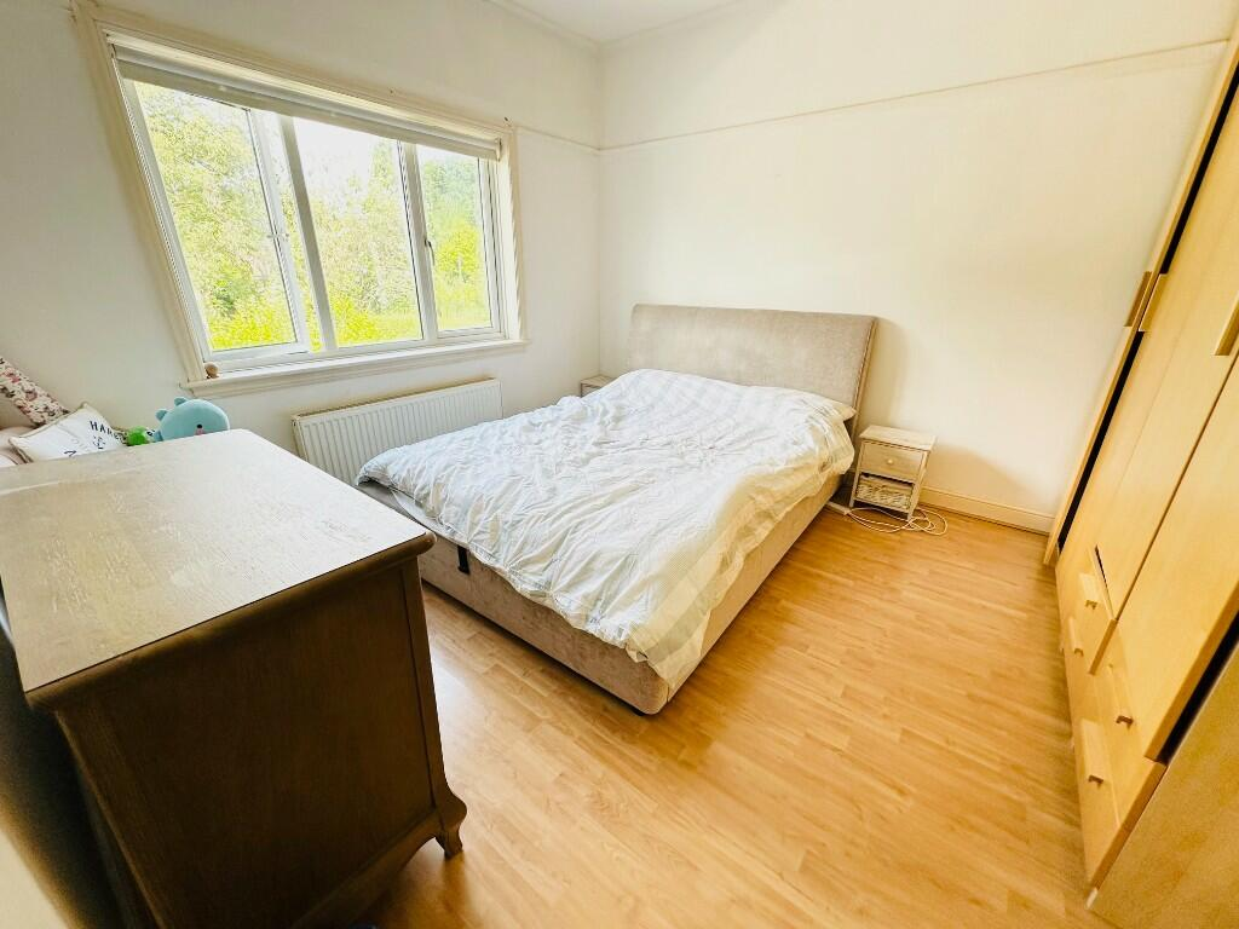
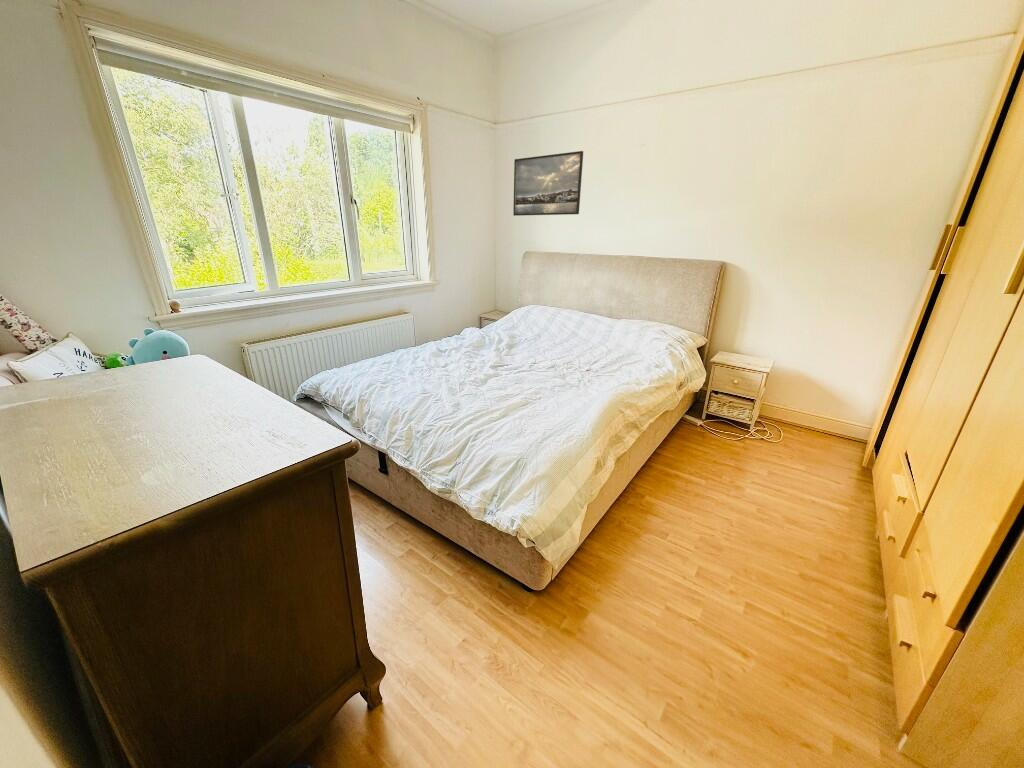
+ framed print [512,150,584,217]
